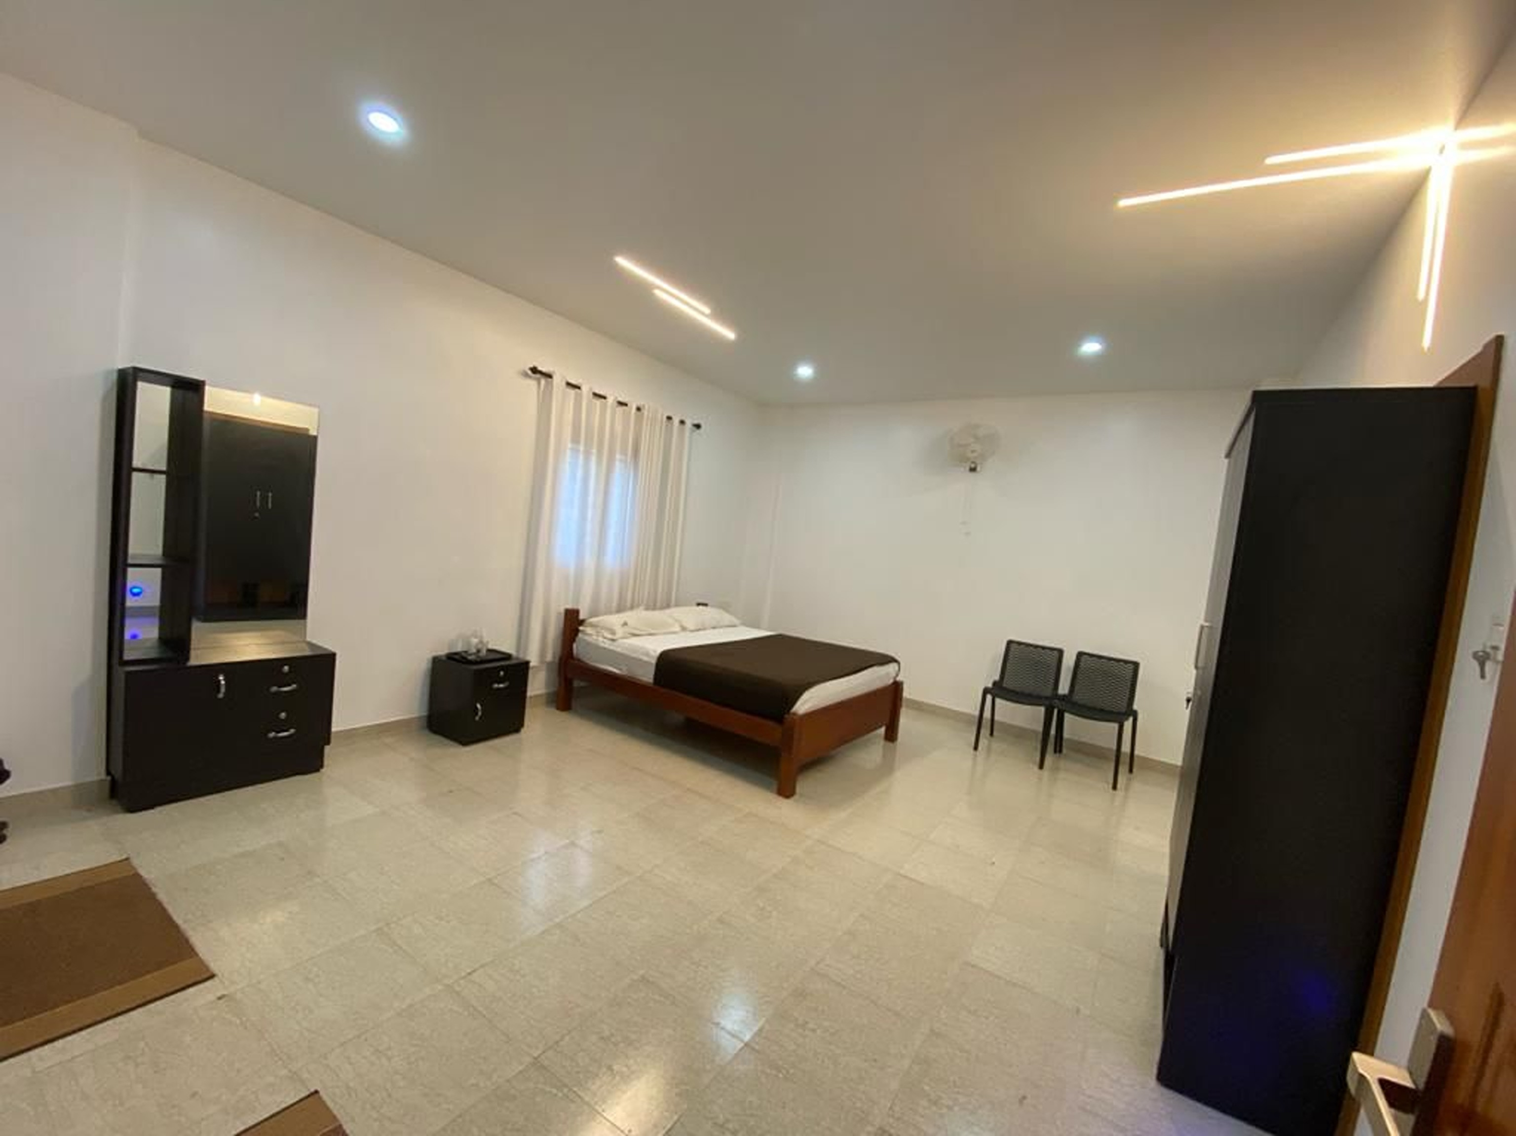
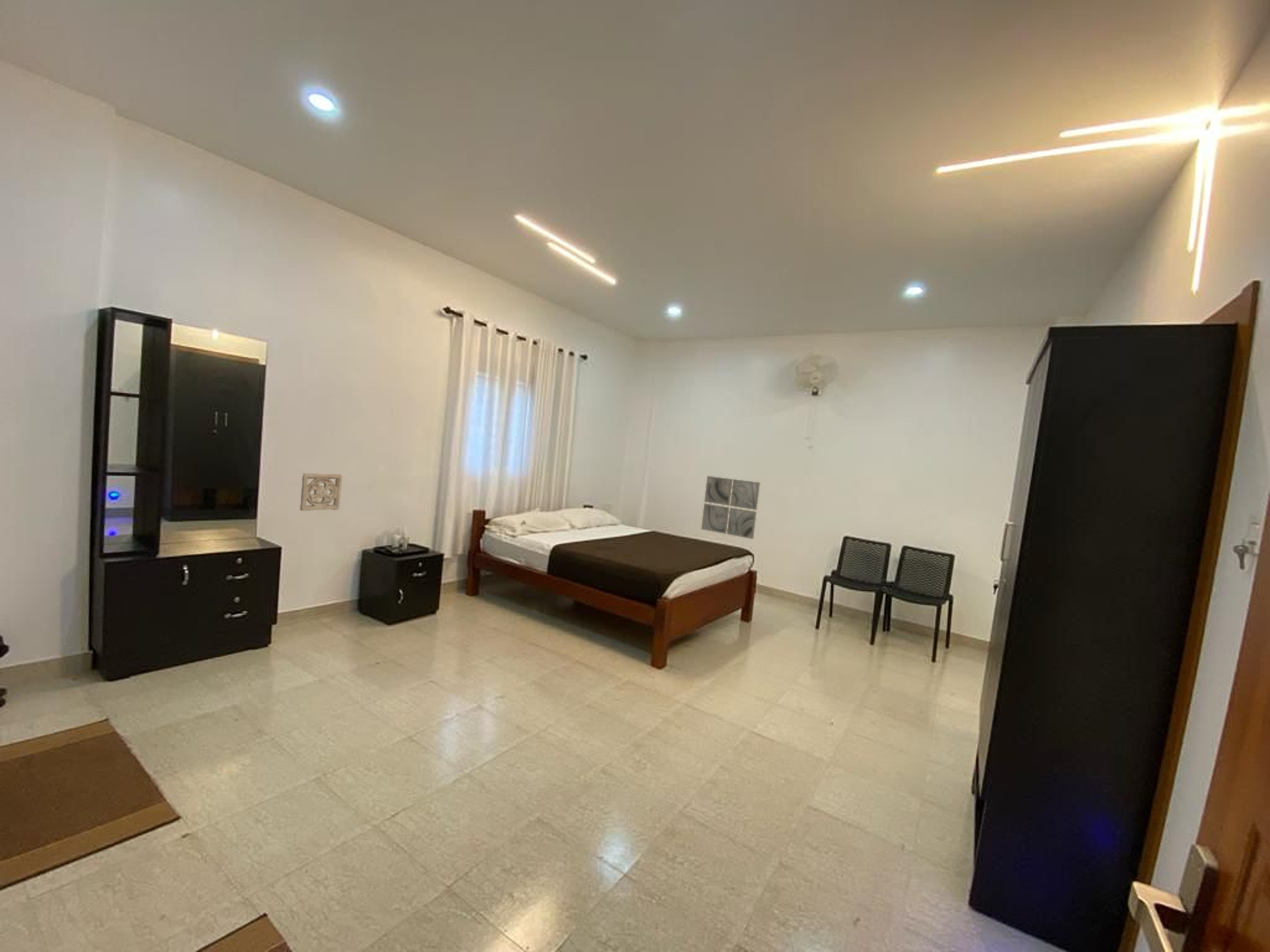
+ wall ornament [300,473,343,512]
+ wall art [701,476,760,540]
